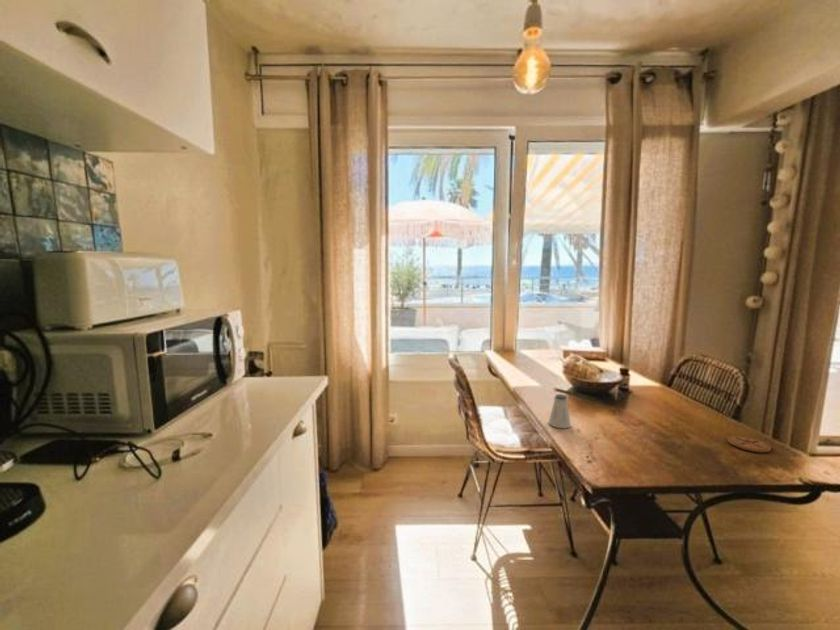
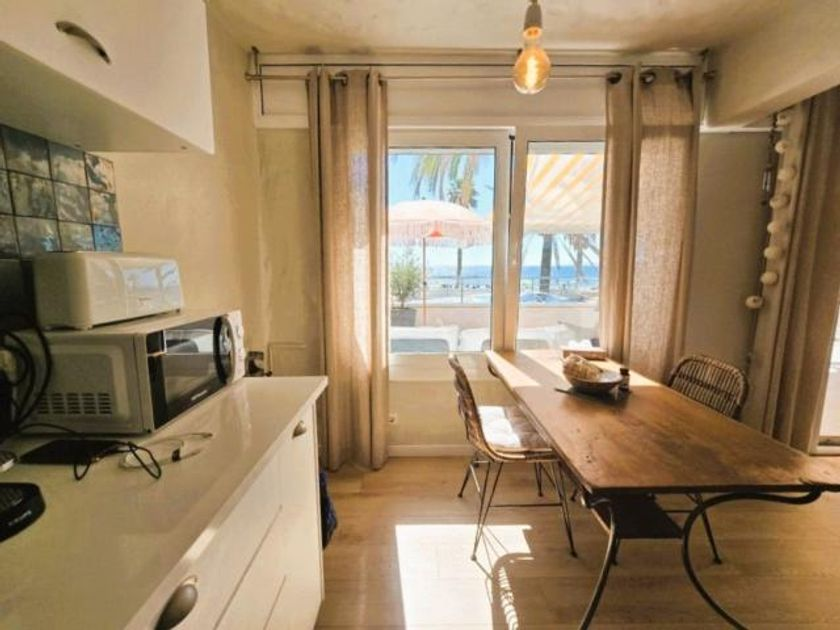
- saltshaker [547,393,572,429]
- coaster [727,435,772,454]
